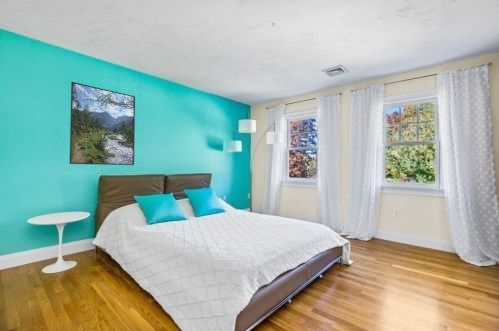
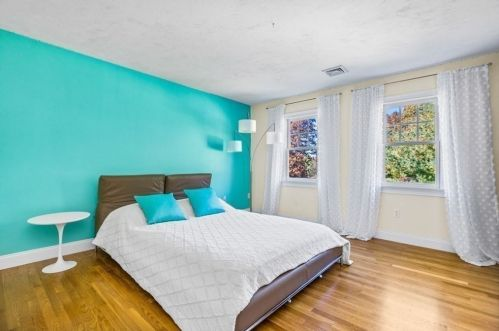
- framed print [69,81,136,166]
